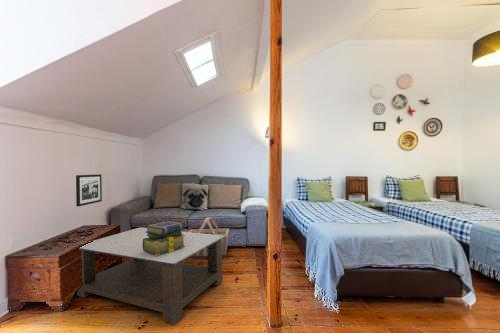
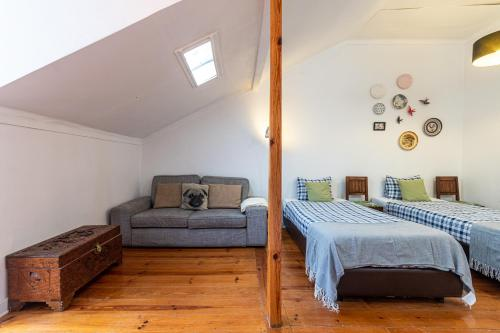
- picture frame [75,173,103,208]
- stack of books [143,220,185,256]
- basket [187,216,230,259]
- coffee table [76,226,224,325]
